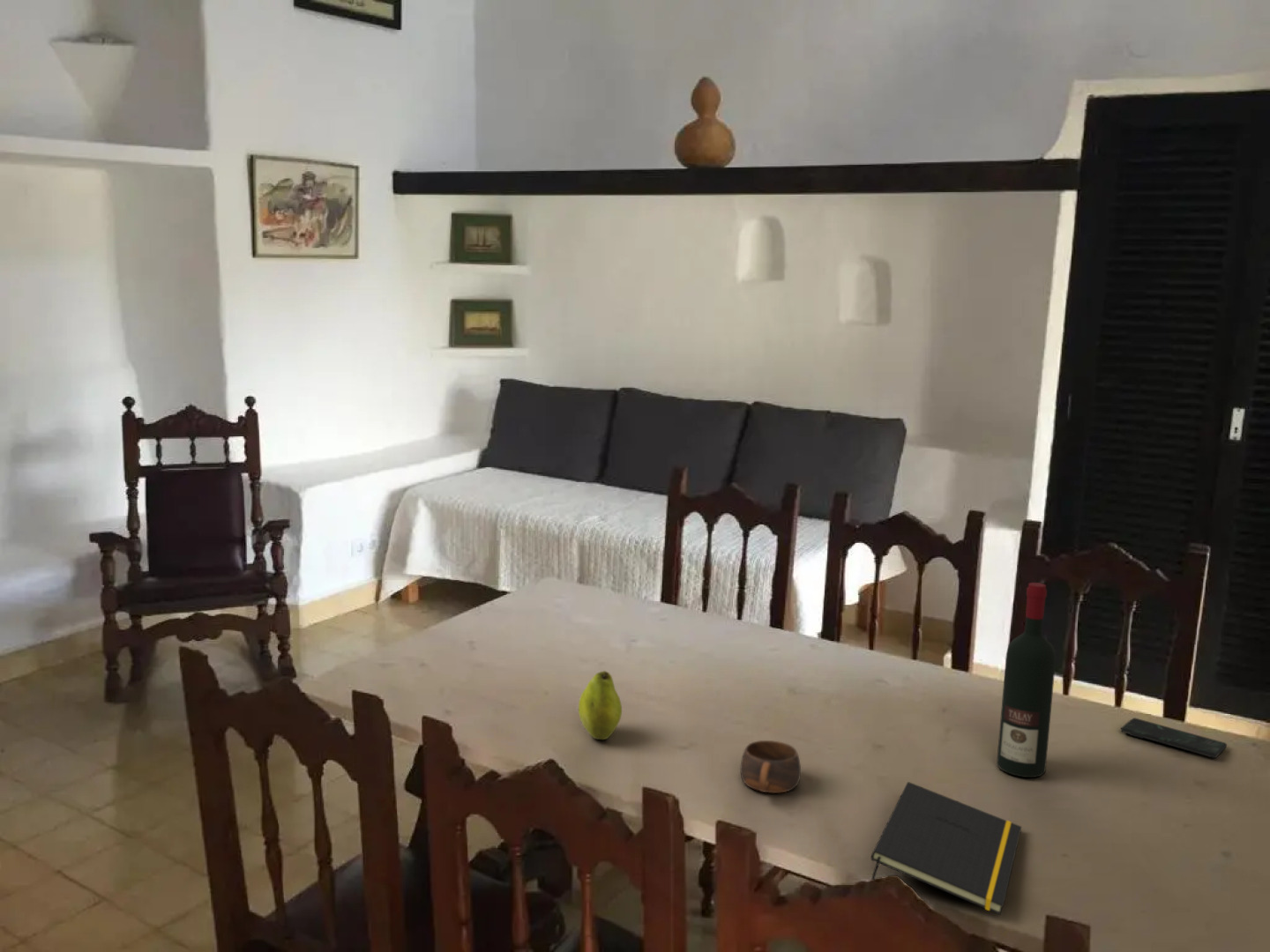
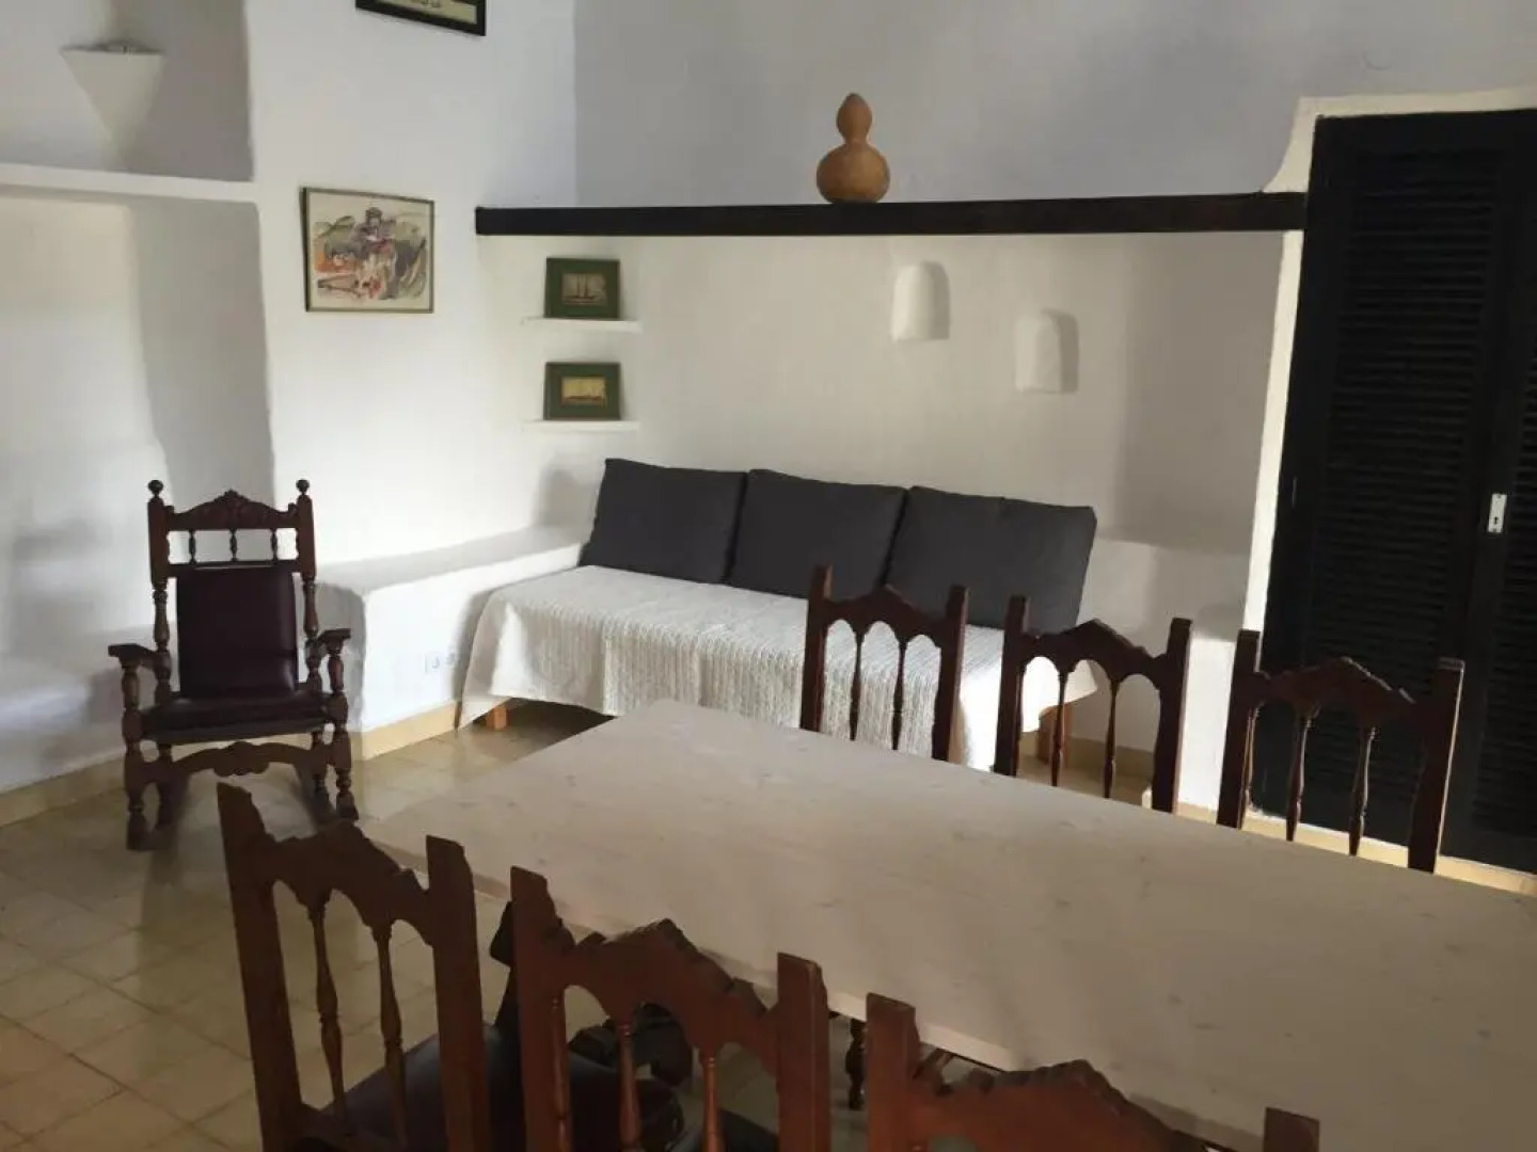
- fruit [578,670,623,740]
- alcohol [996,582,1057,778]
- cup [739,740,802,794]
- smartphone [1120,717,1228,759]
- notepad [870,781,1022,916]
